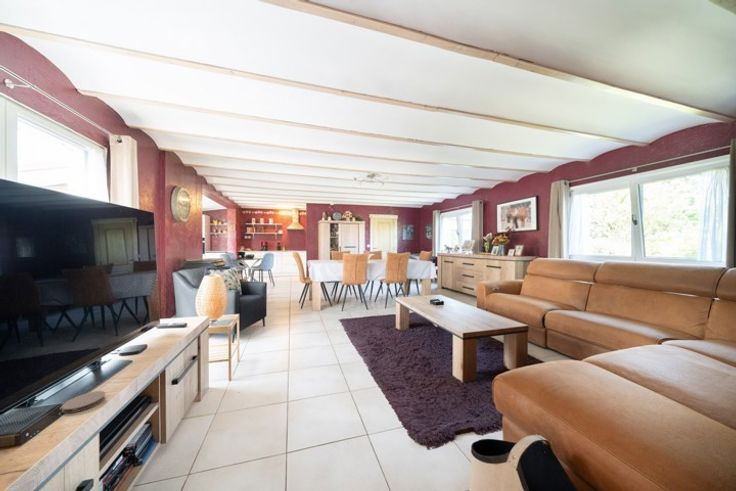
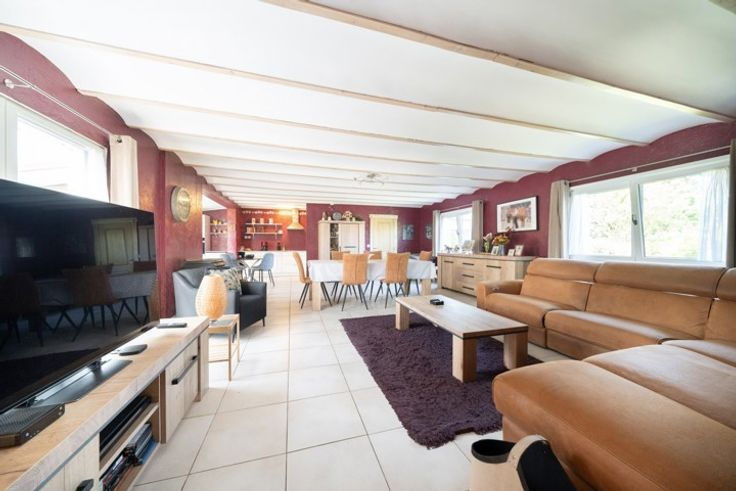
- coaster [61,390,106,414]
